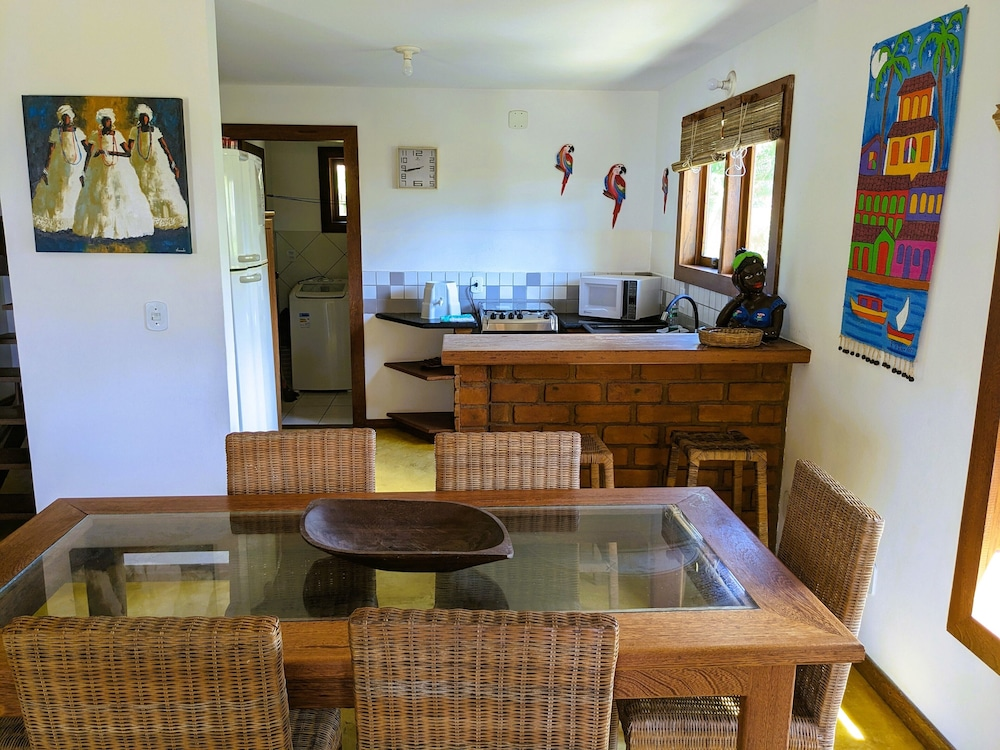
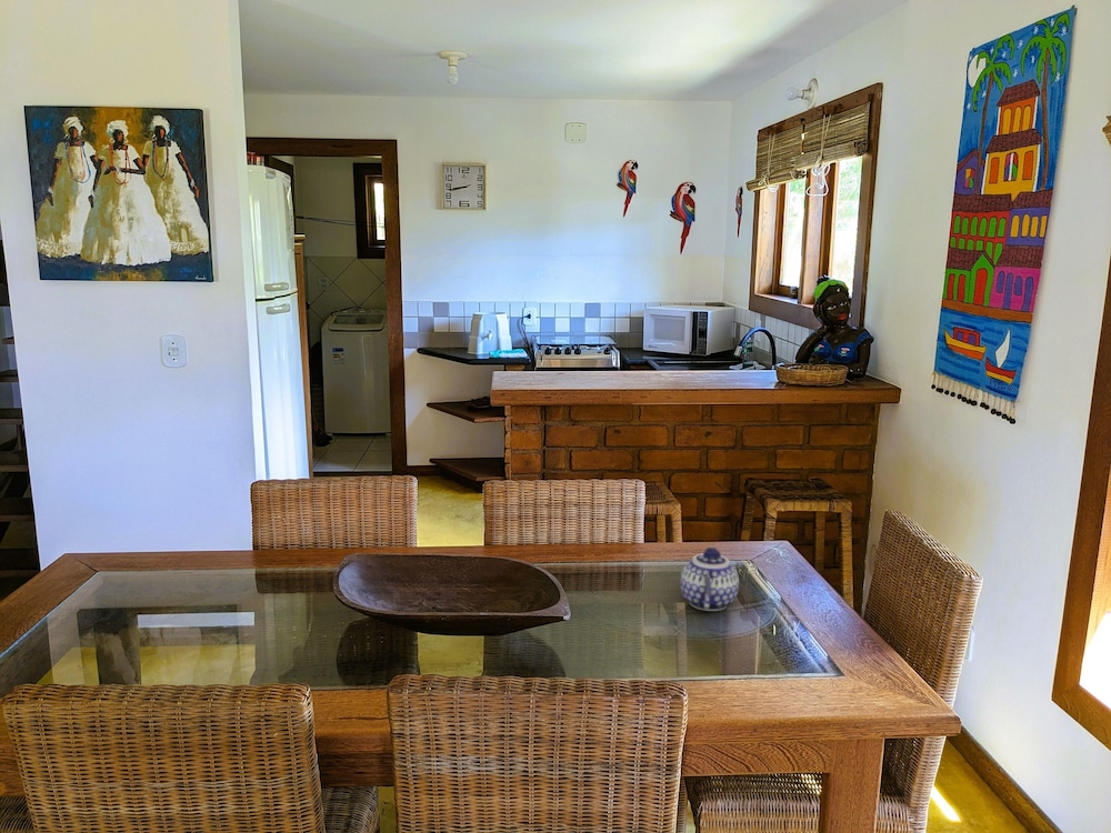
+ teapot [680,545,740,612]
